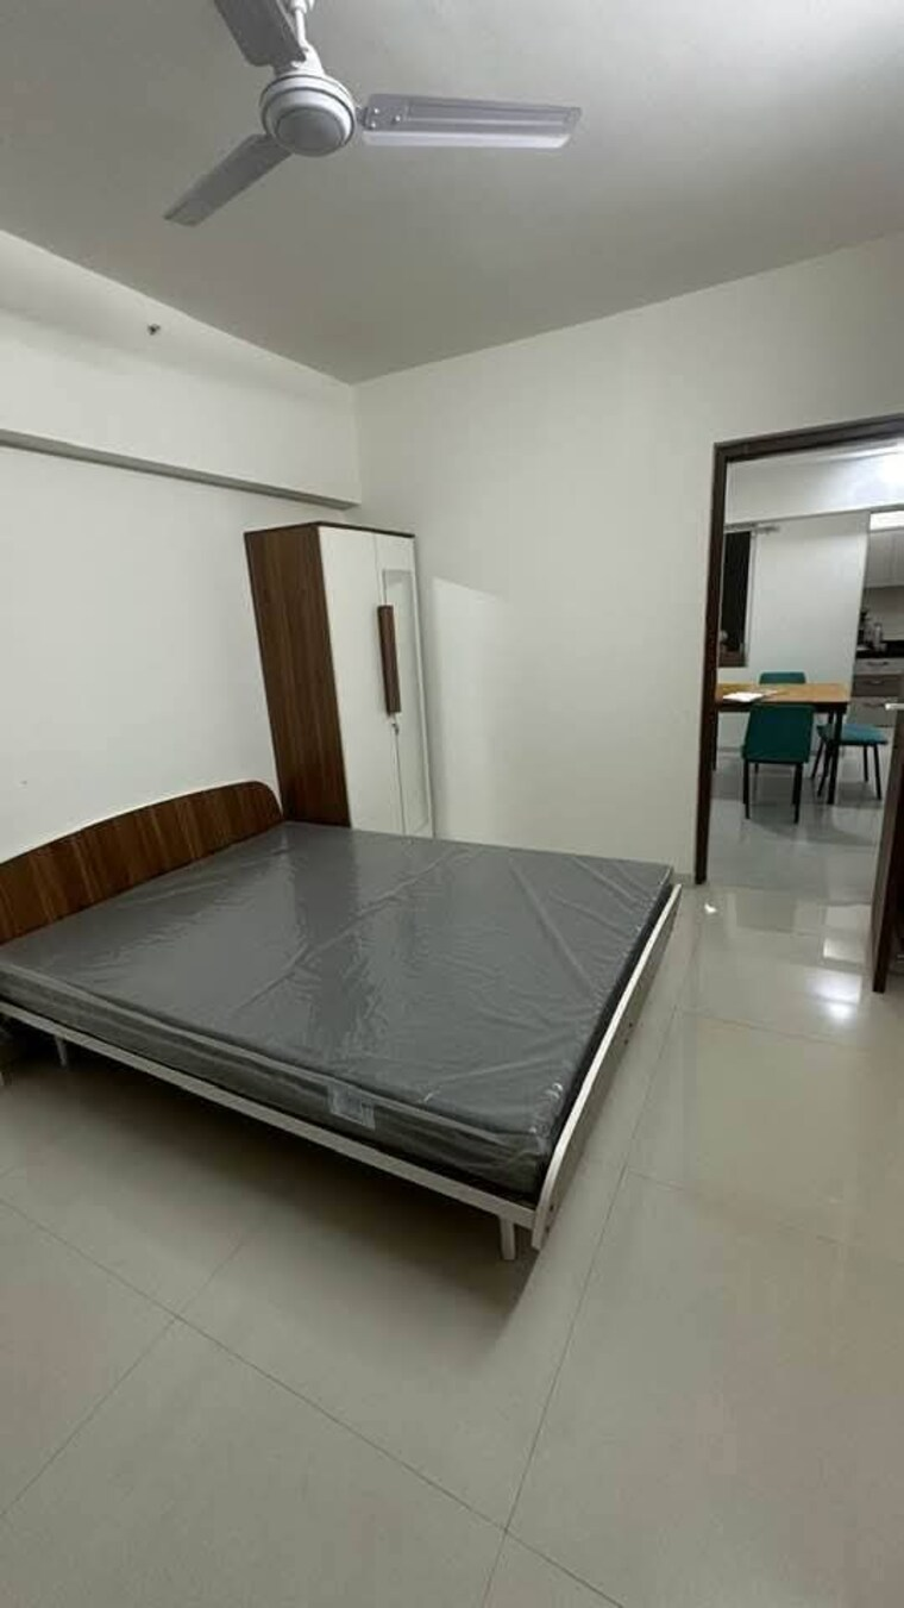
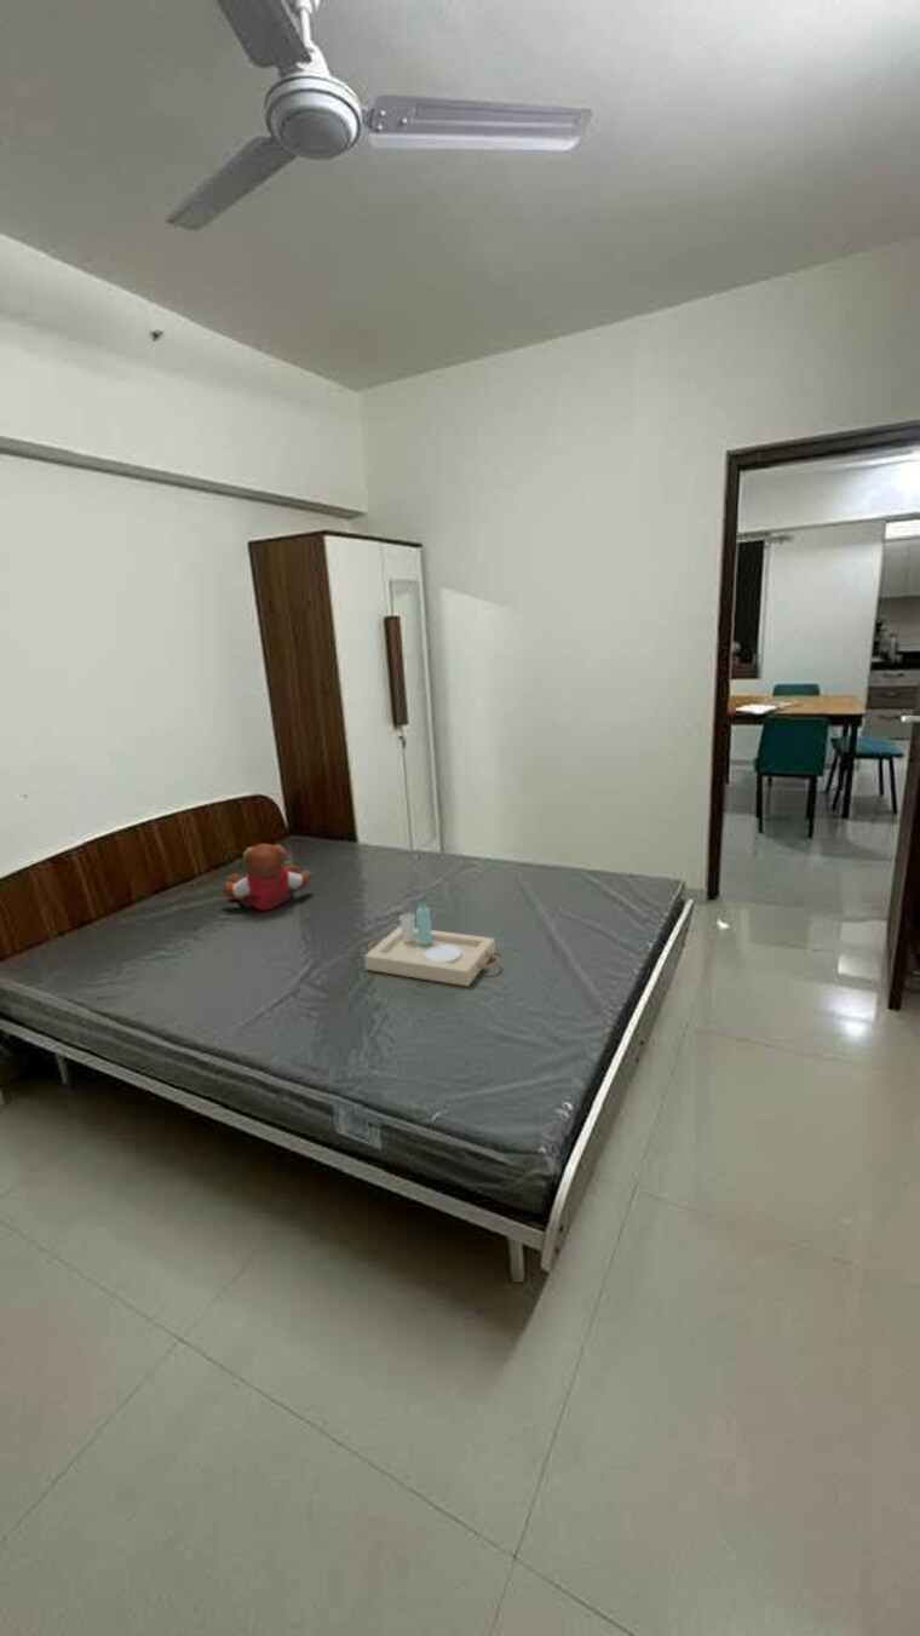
+ serving tray [363,901,500,987]
+ teddy bear [220,843,312,912]
